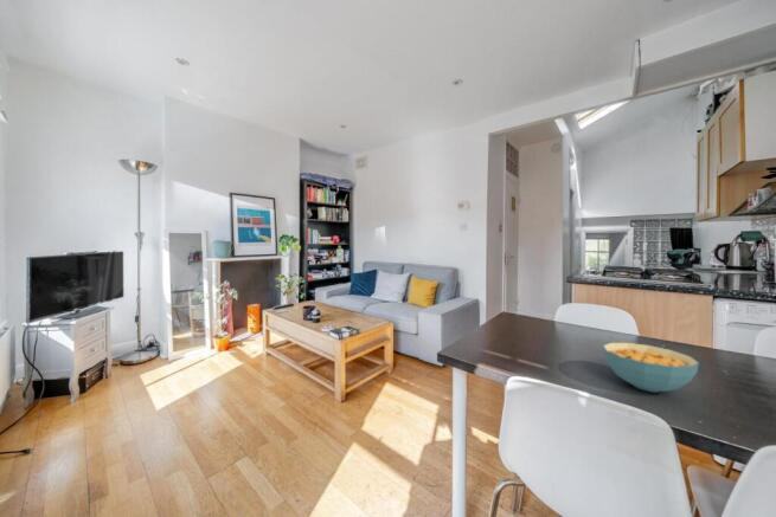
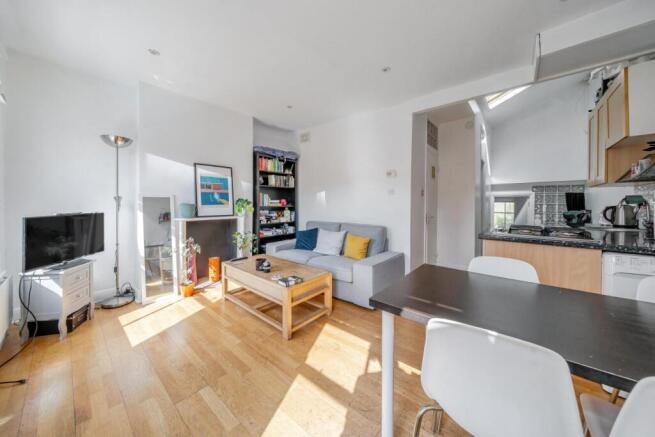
- cereal bowl [602,342,700,393]
